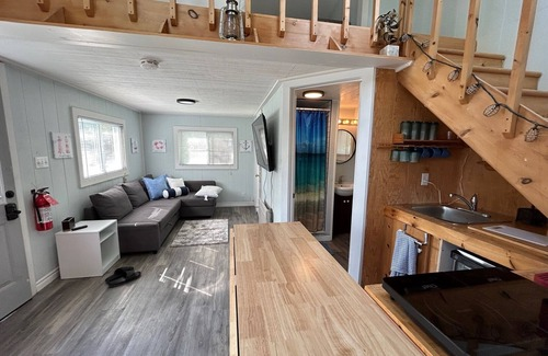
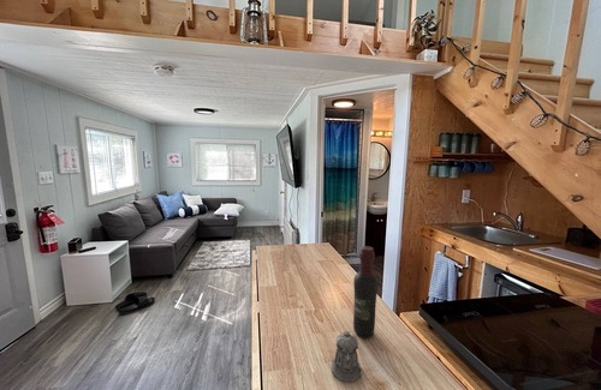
+ pepper shaker [331,330,363,384]
+ wine bottle [352,245,380,340]
